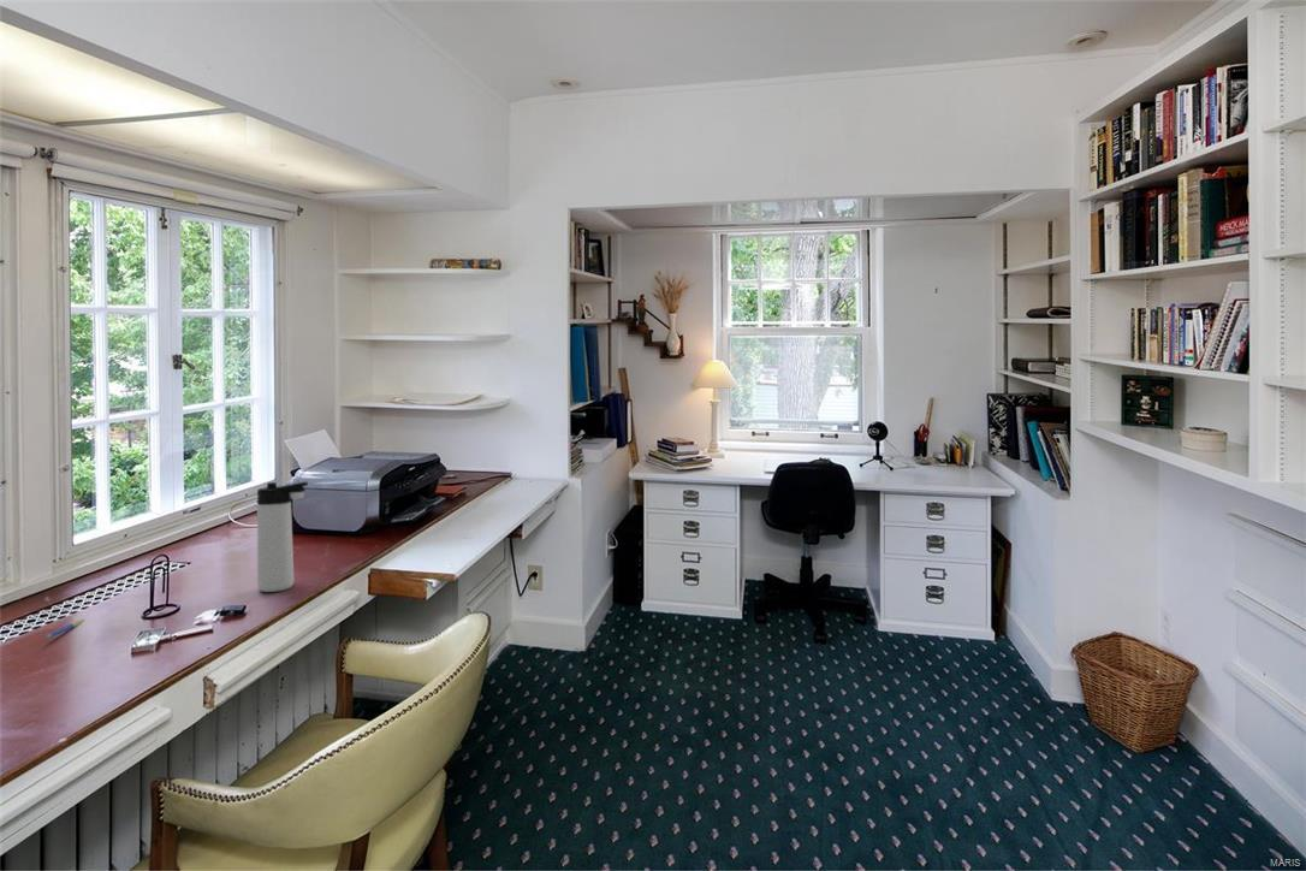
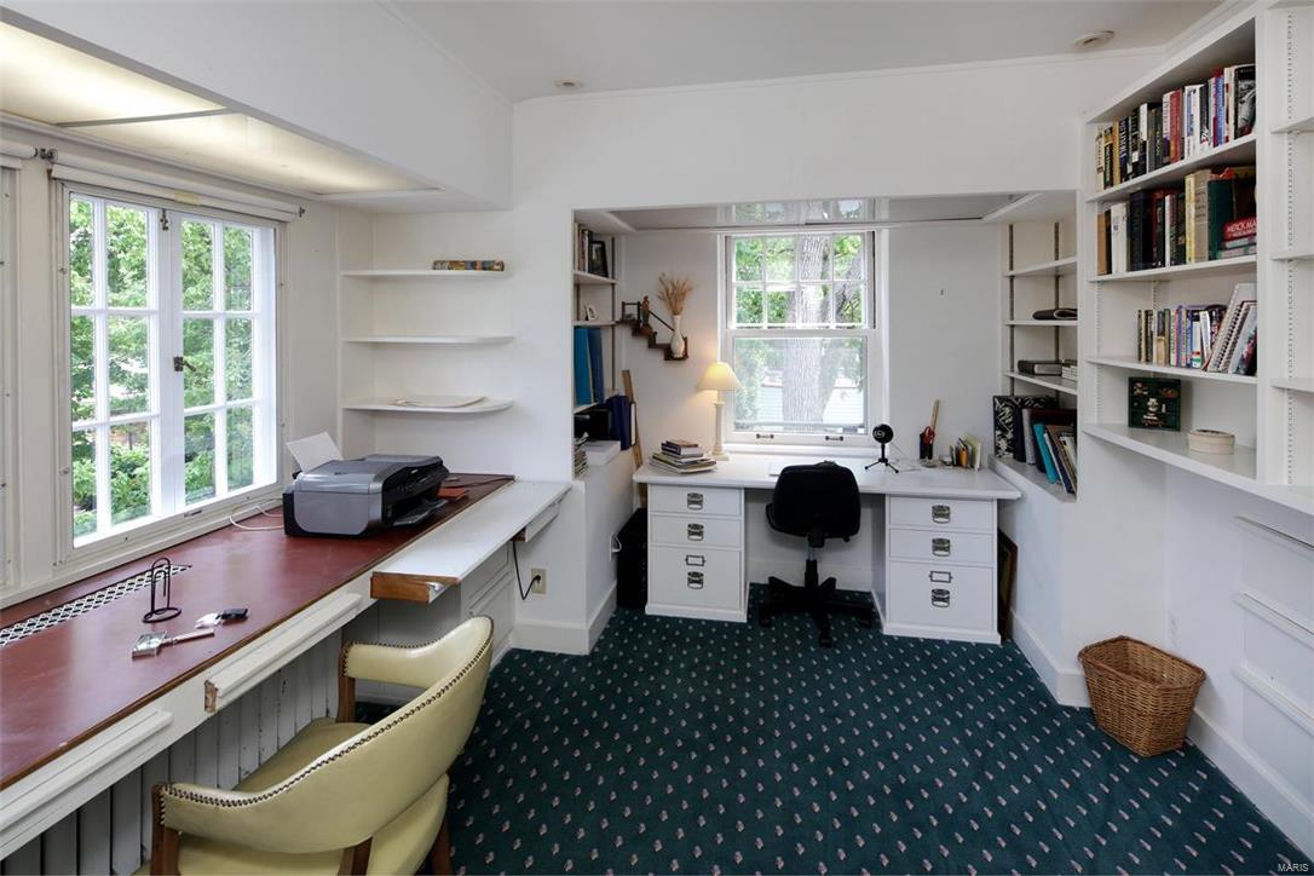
- thermos bottle [256,480,309,593]
- pen [43,618,85,640]
